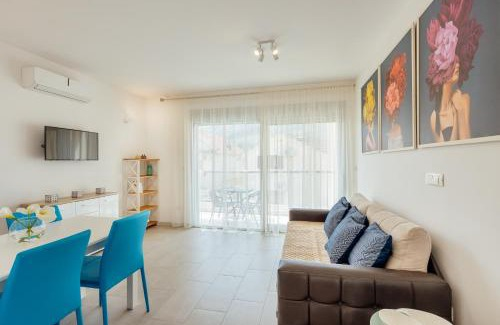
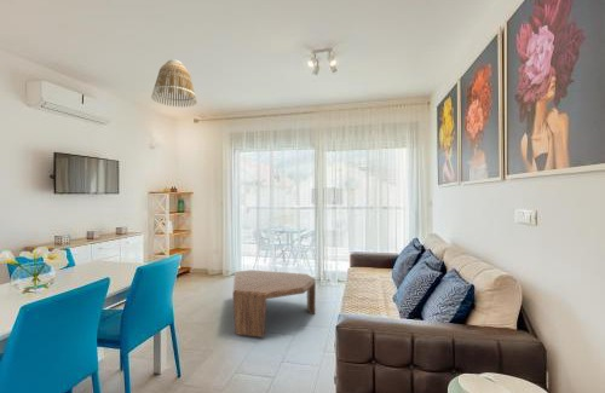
+ coffee table [231,268,317,339]
+ lamp shade [150,58,198,109]
